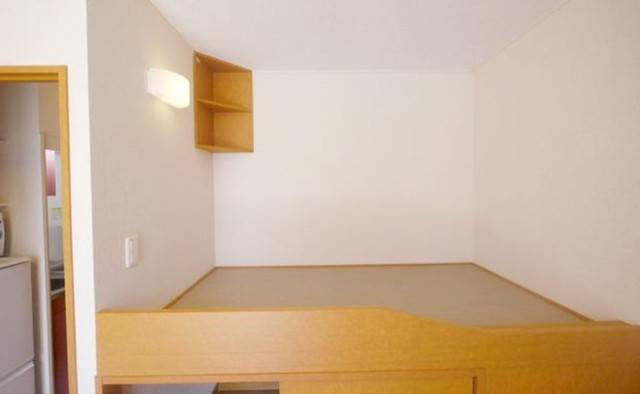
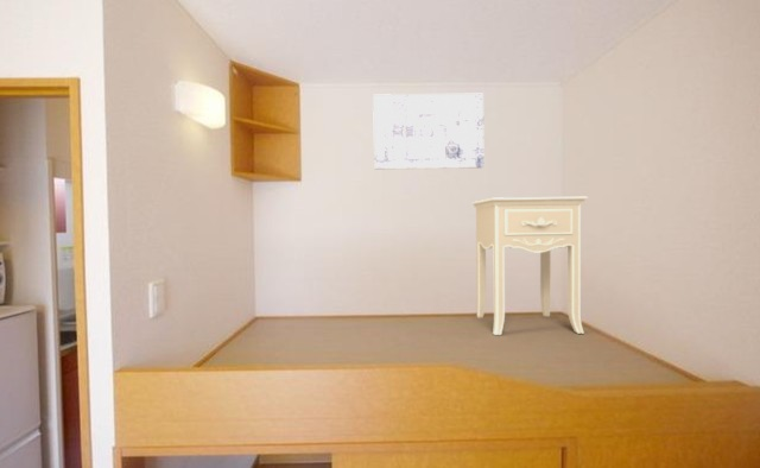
+ wall art [372,93,484,170]
+ nightstand [471,196,589,336]
